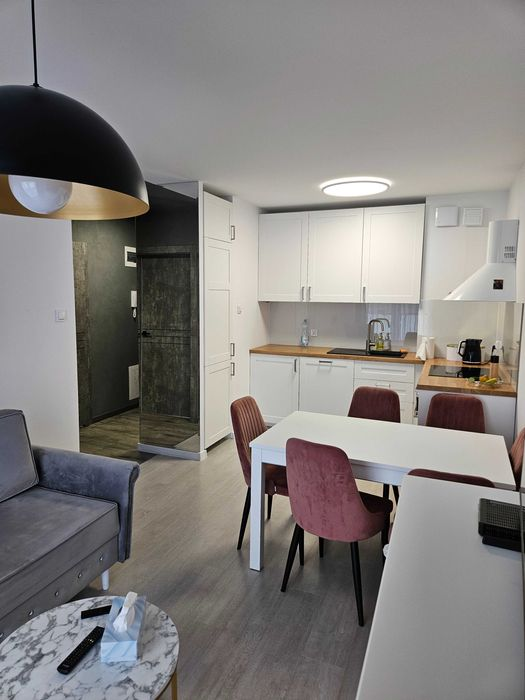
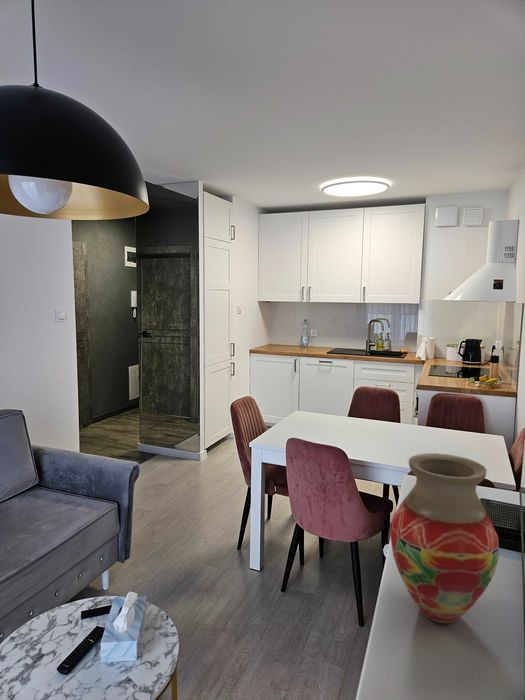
+ vase [389,452,500,625]
